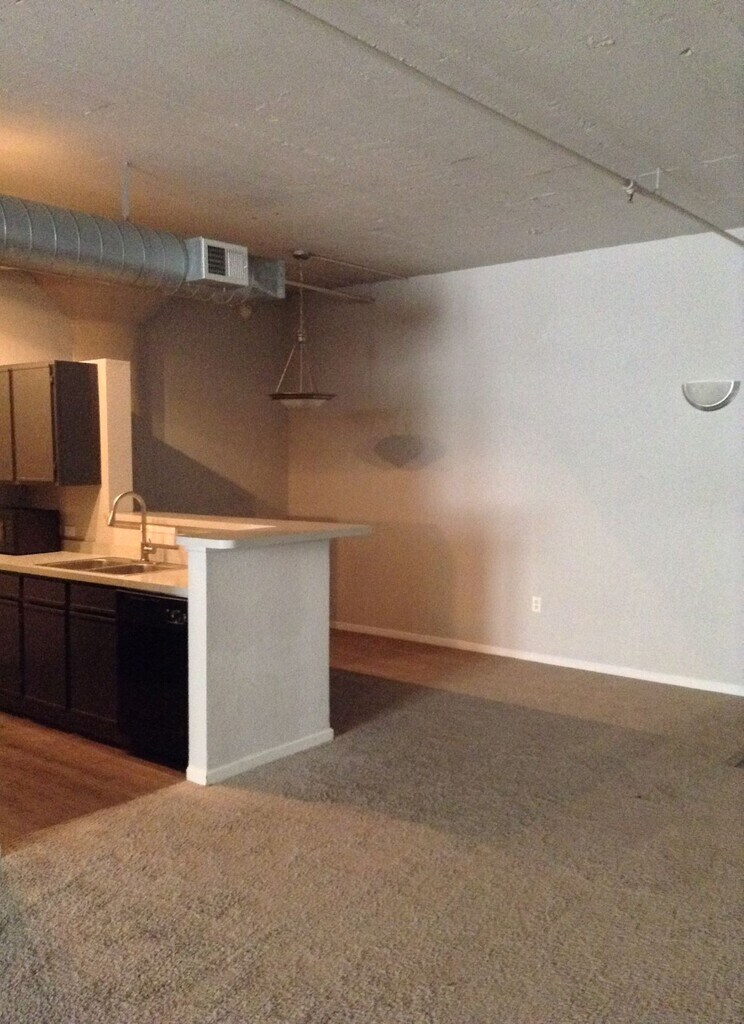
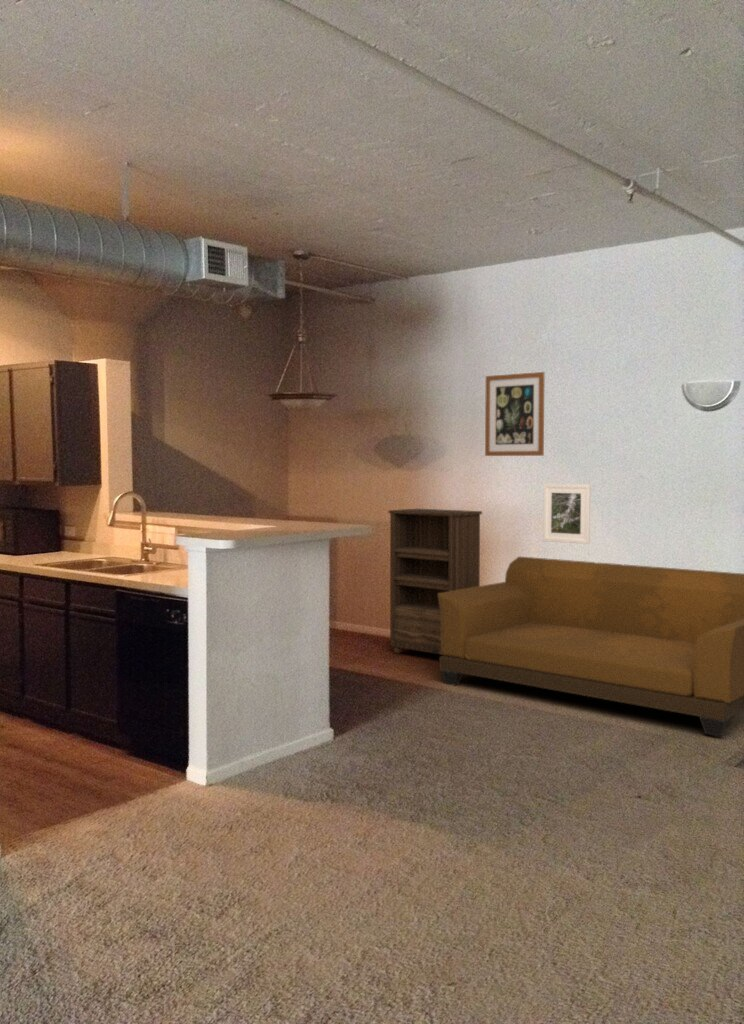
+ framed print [542,483,592,545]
+ wall art [484,371,546,457]
+ bookshelf [387,508,483,656]
+ sofa [438,555,744,738]
